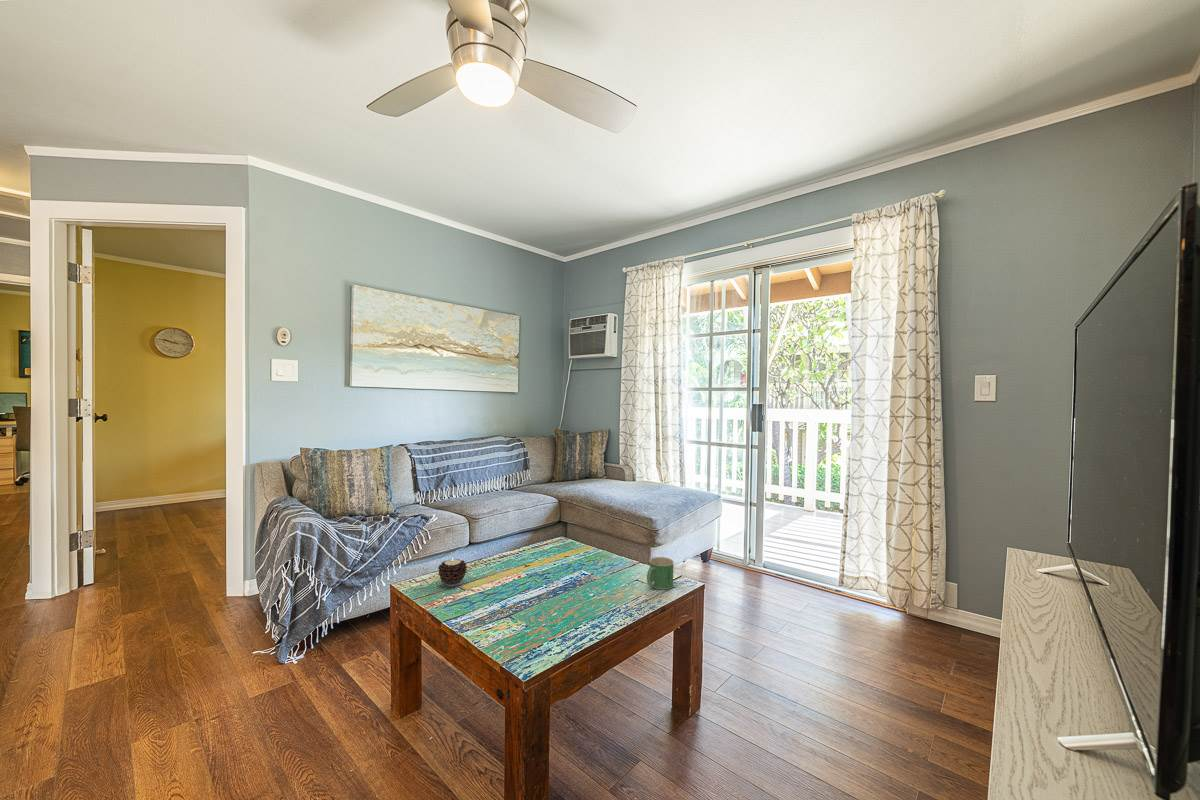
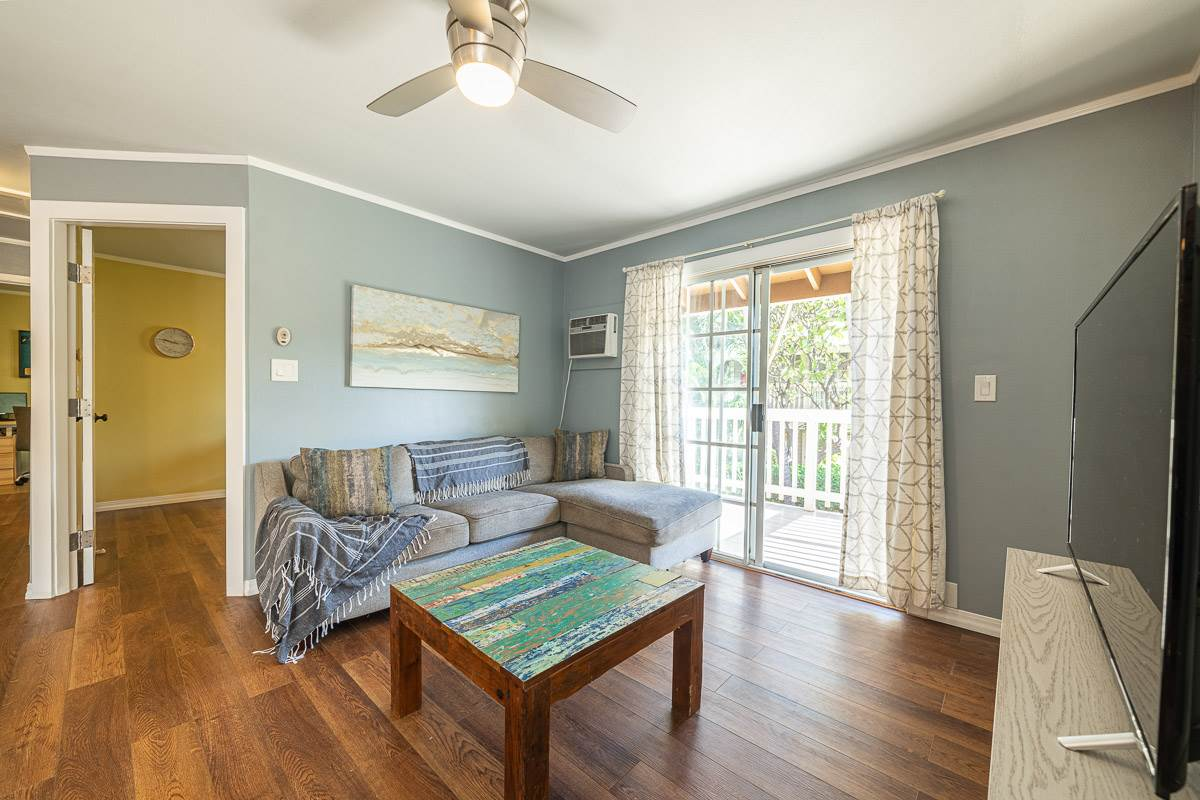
- candle [437,557,468,587]
- mug [646,556,675,590]
